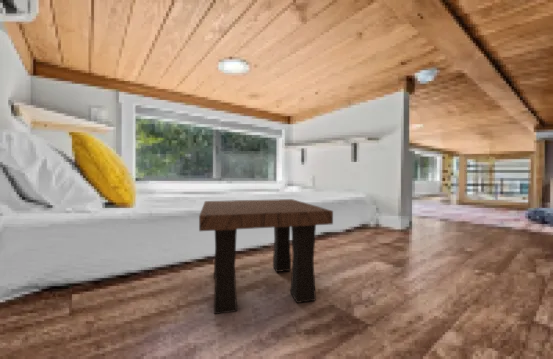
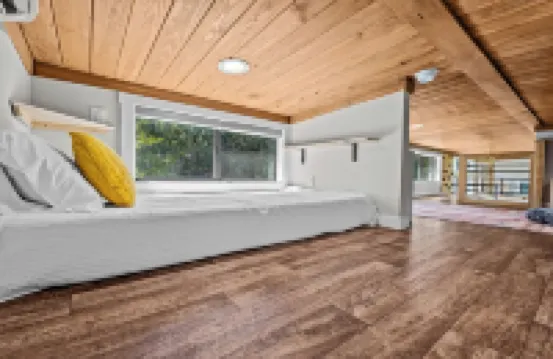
- side table [198,198,334,315]
